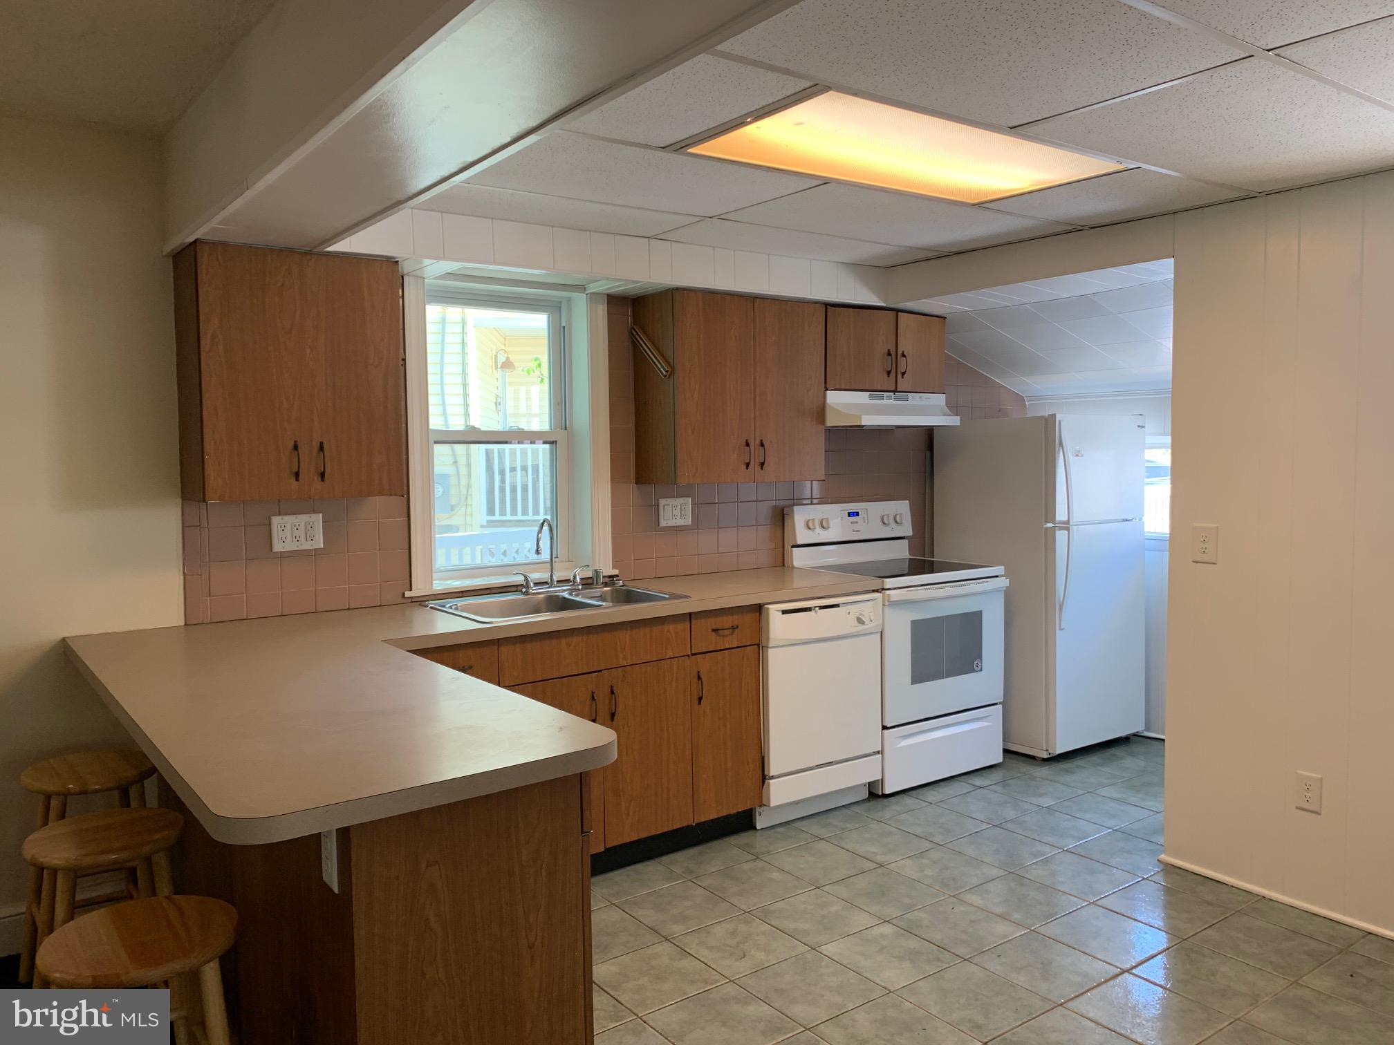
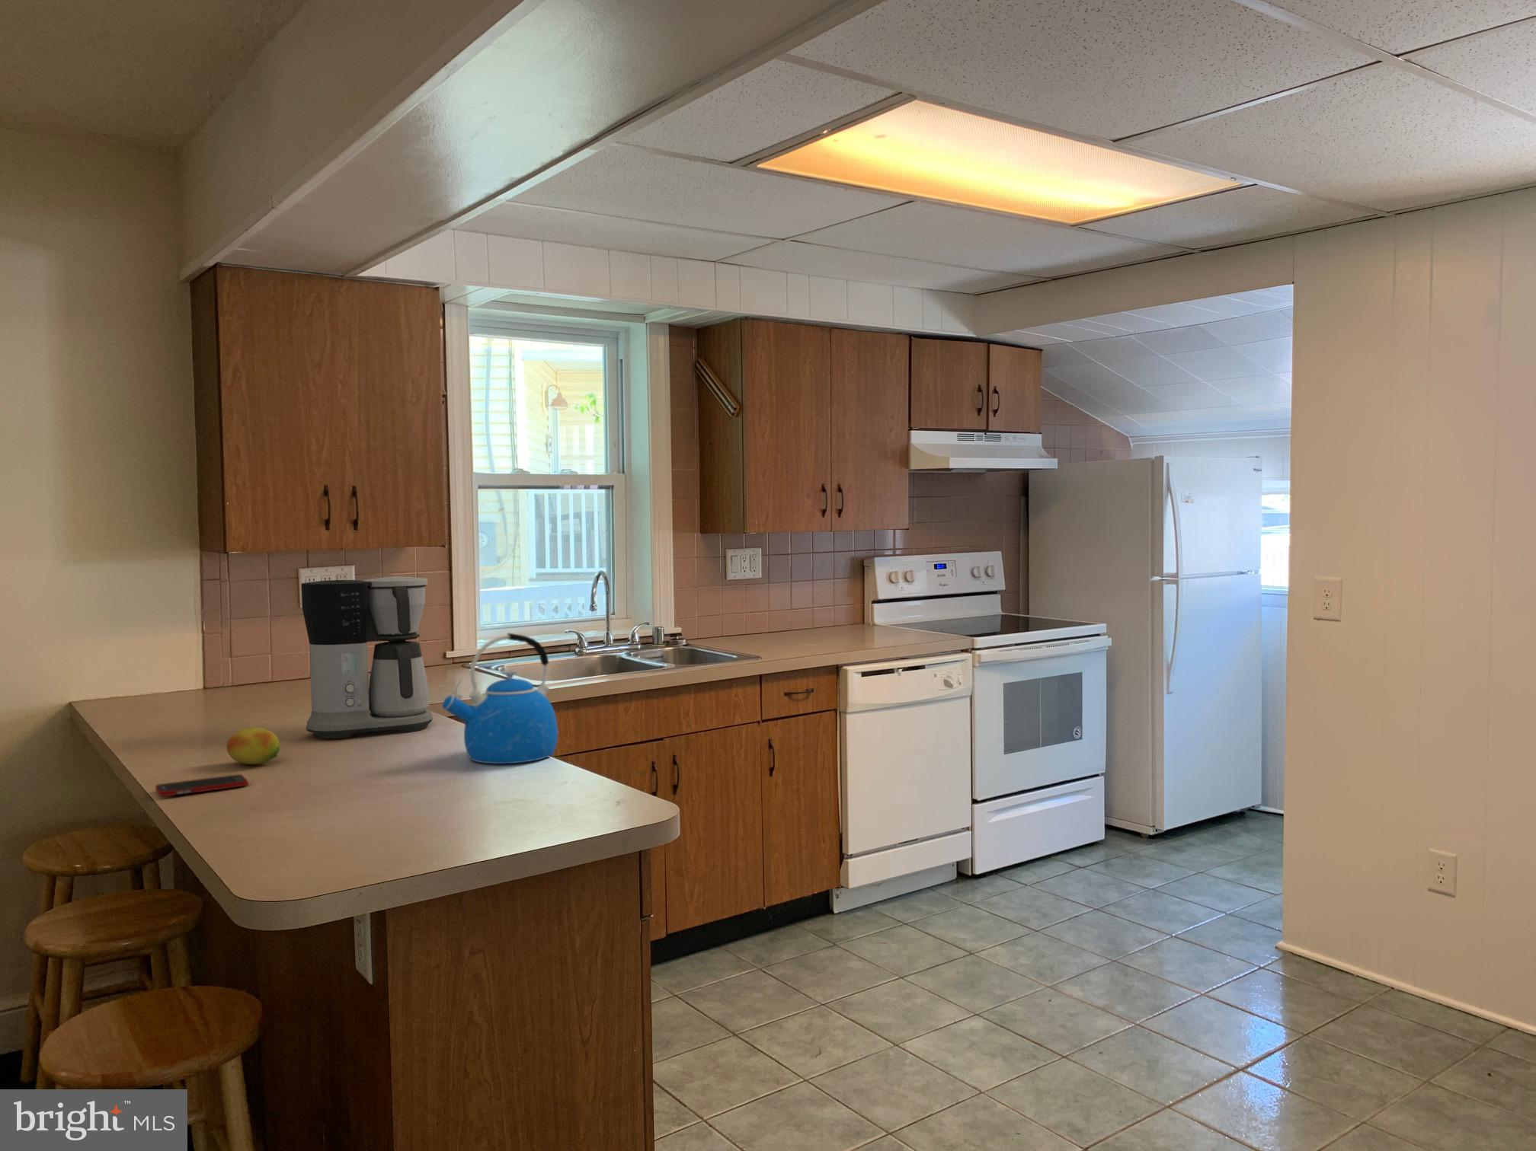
+ coffee maker [300,576,433,739]
+ kettle [441,632,559,764]
+ cell phone [155,774,249,797]
+ fruit [226,727,281,765]
